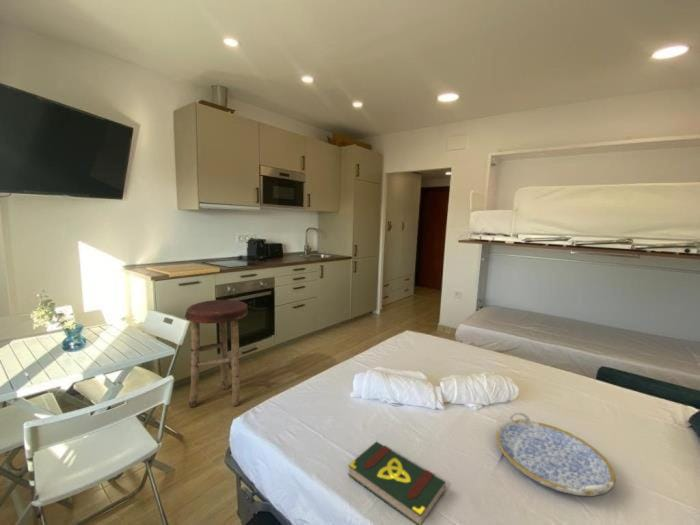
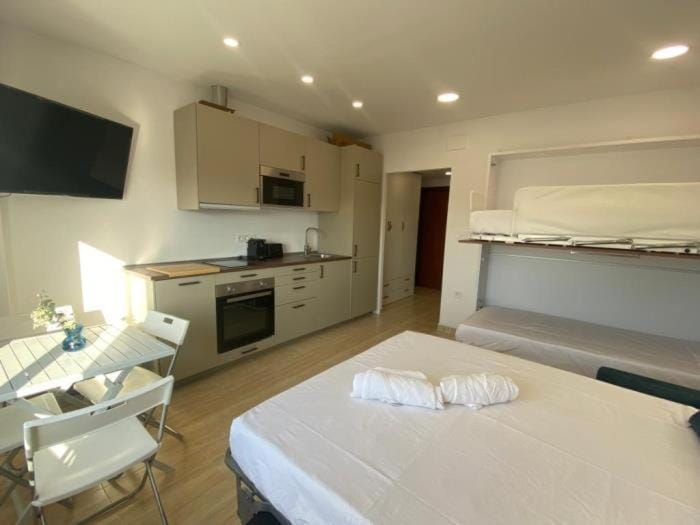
- stool [184,299,249,408]
- book [347,440,446,525]
- serving tray [495,411,617,497]
